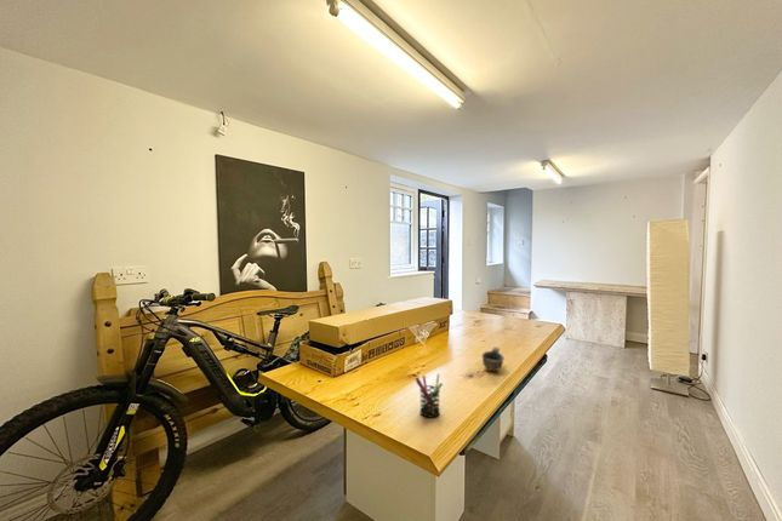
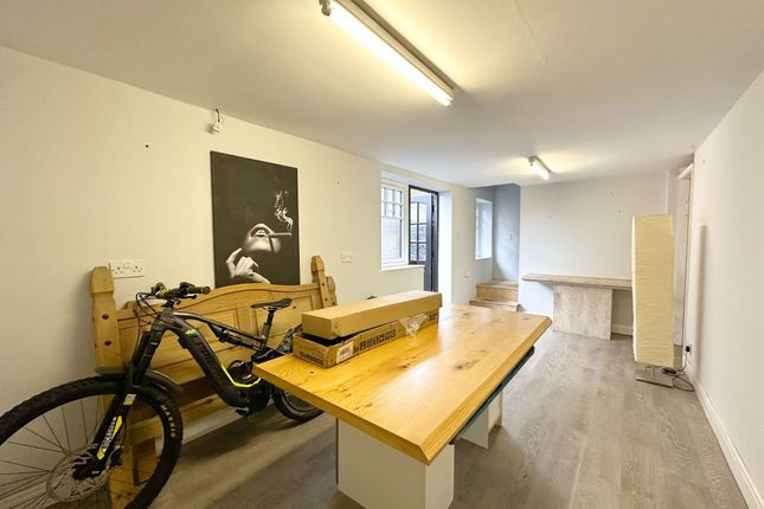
- cup [481,345,506,373]
- pen holder [413,373,444,419]
